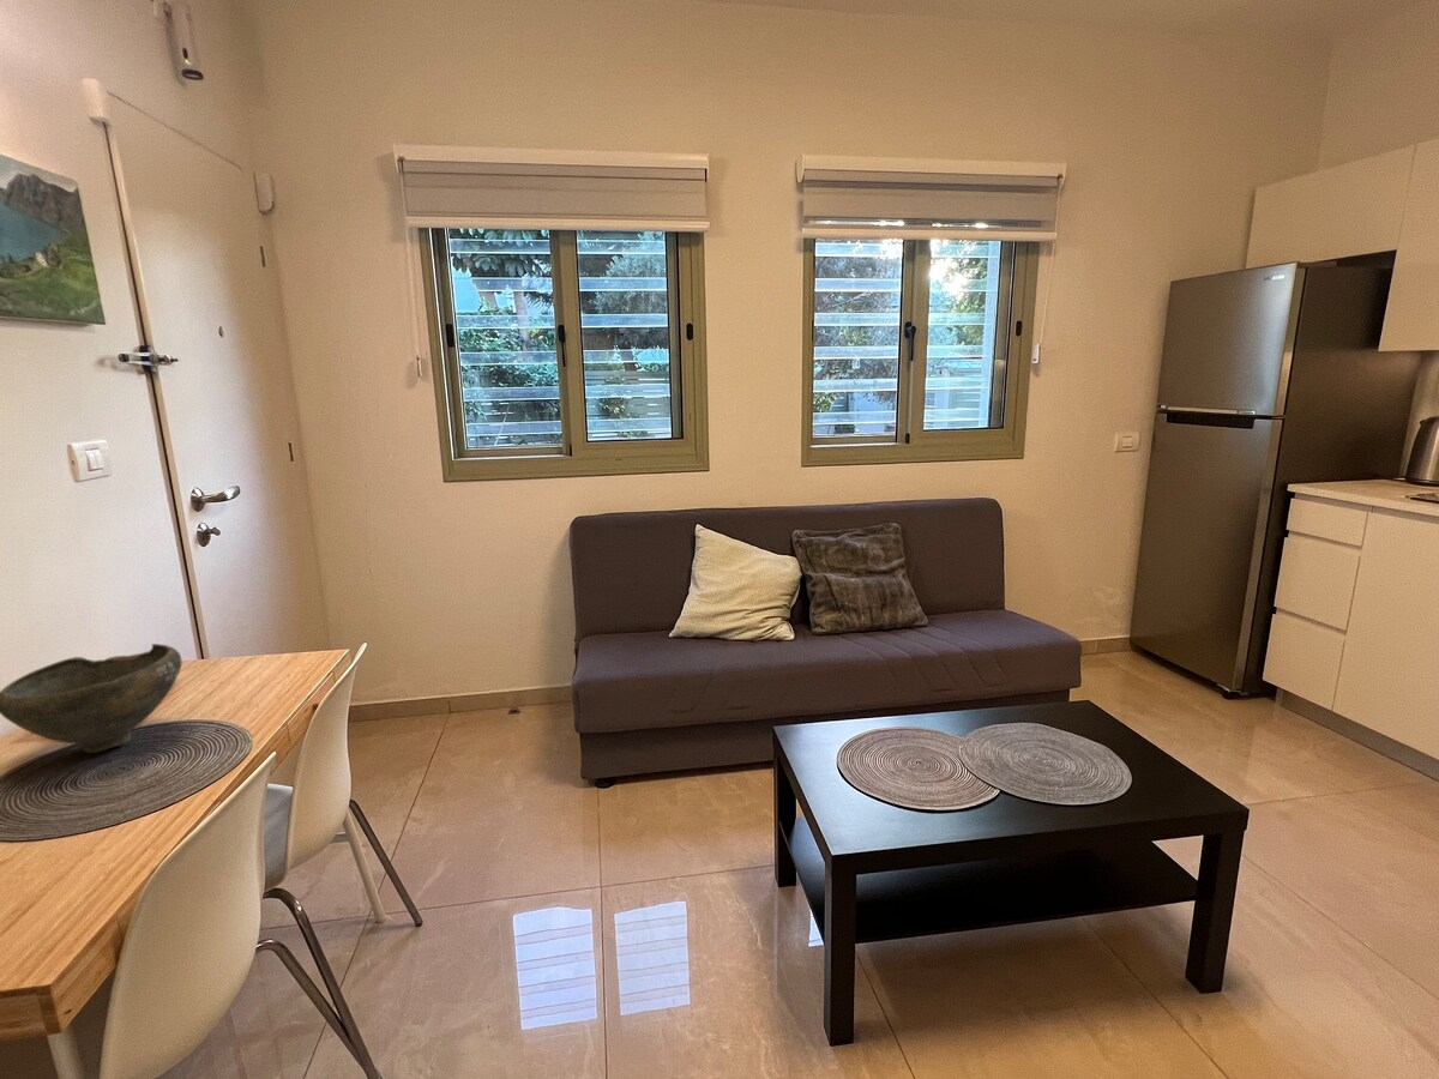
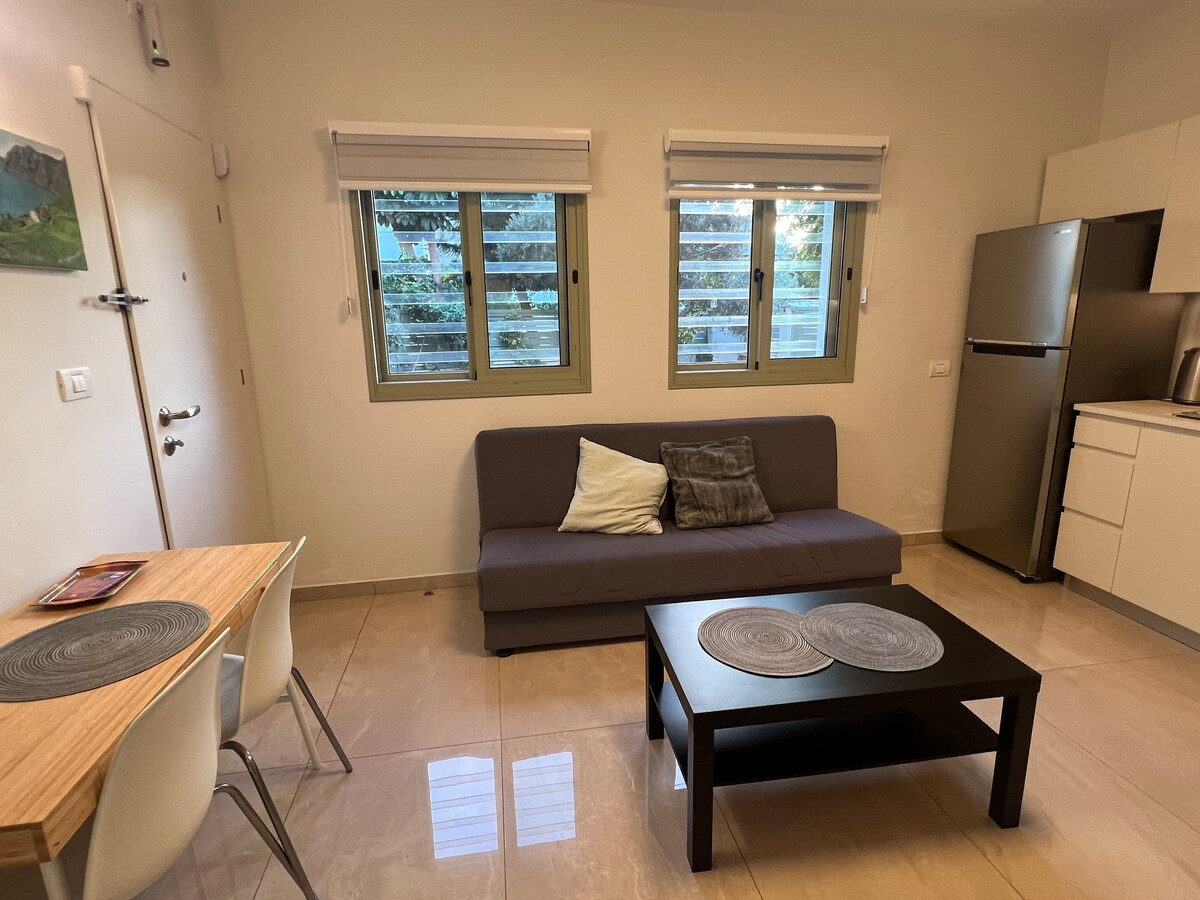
- bowl [0,643,182,754]
